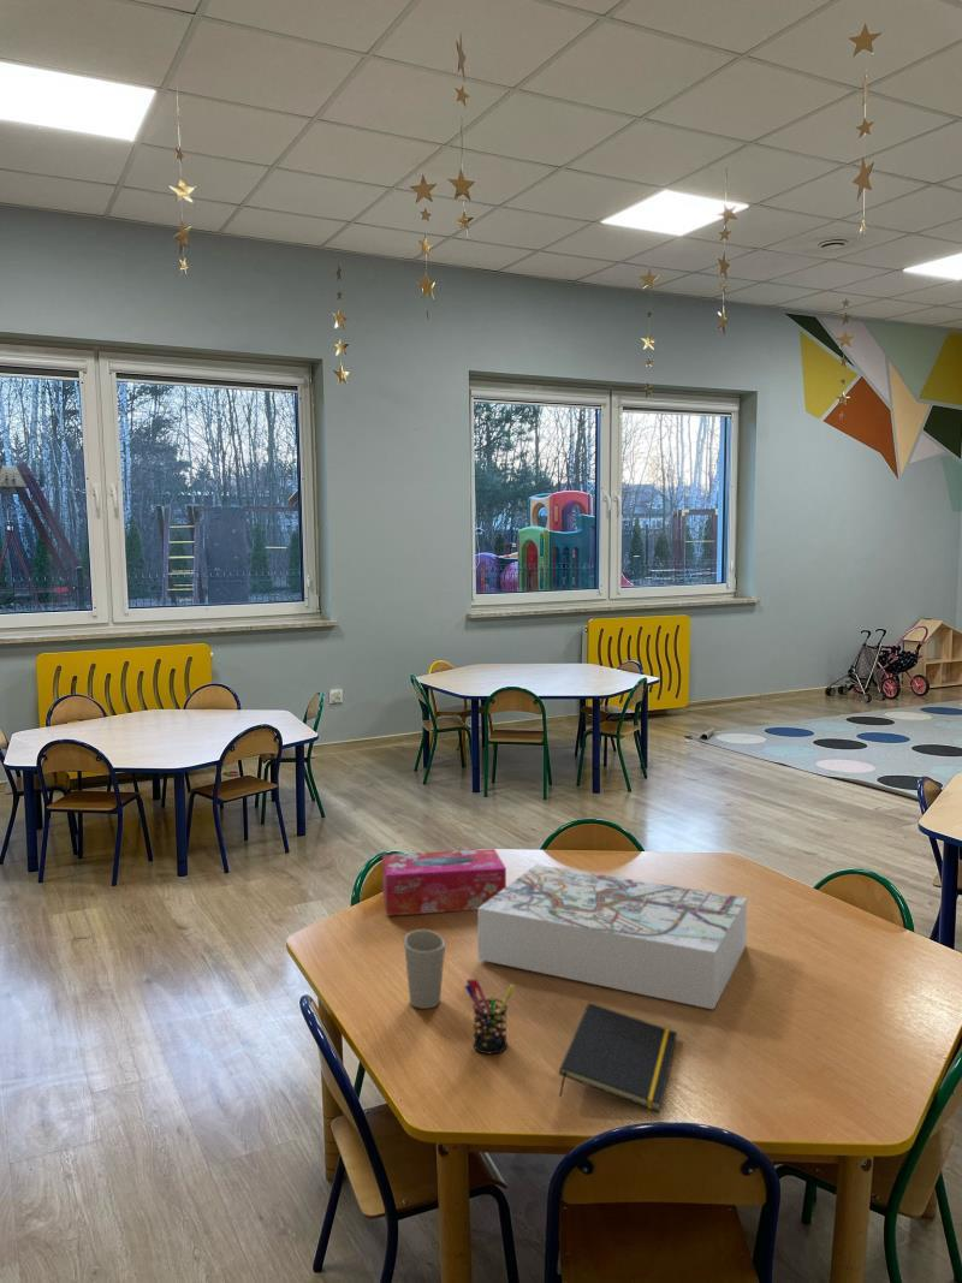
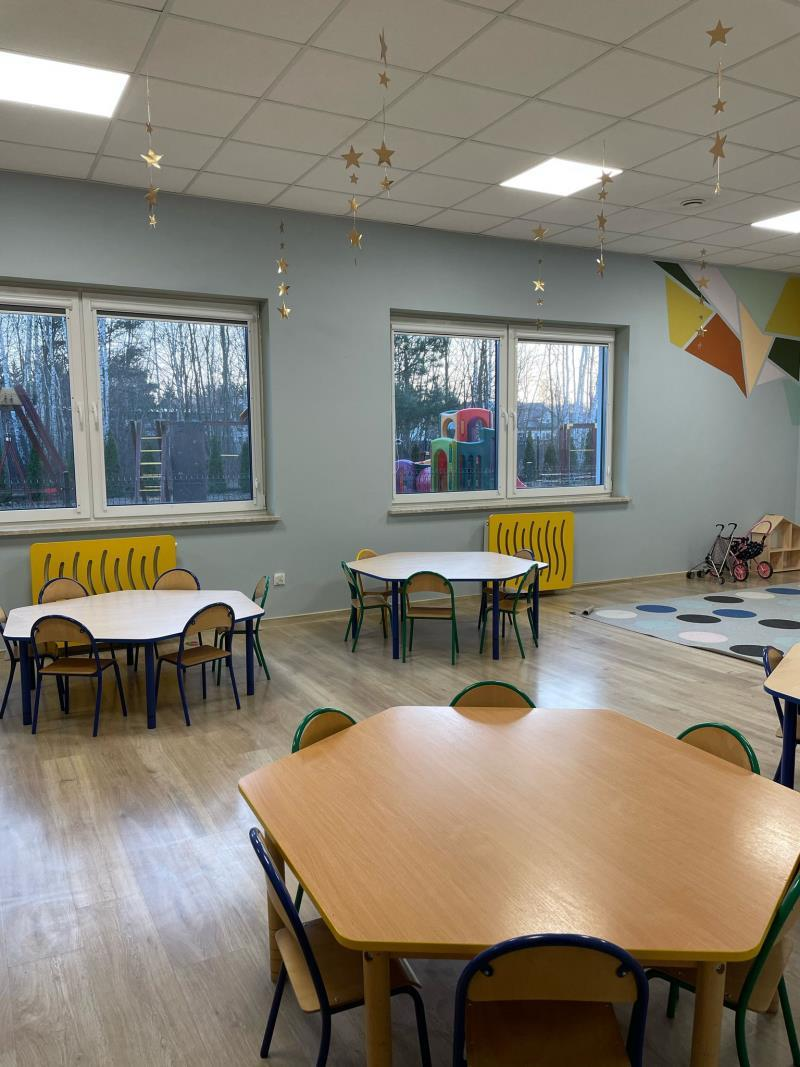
- tissue box [381,848,507,917]
- cup [403,928,446,1010]
- pen holder [464,978,516,1055]
- board game [477,863,748,1010]
- notepad [558,1002,678,1113]
